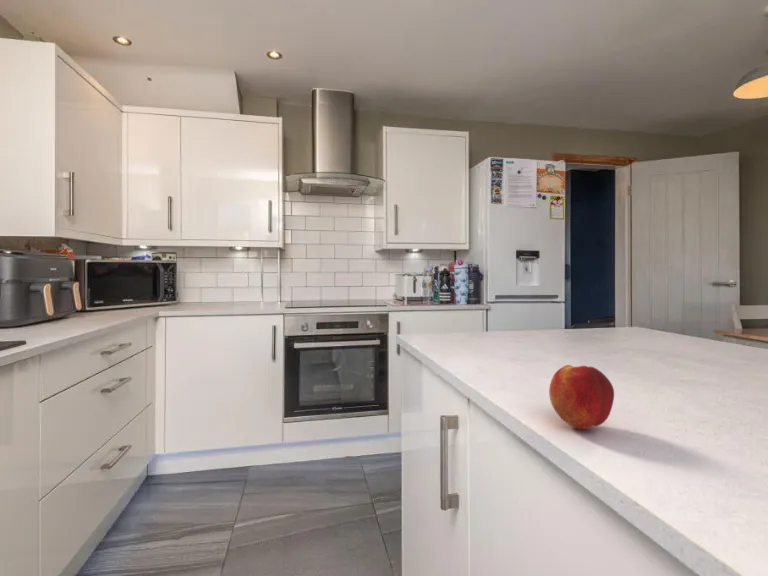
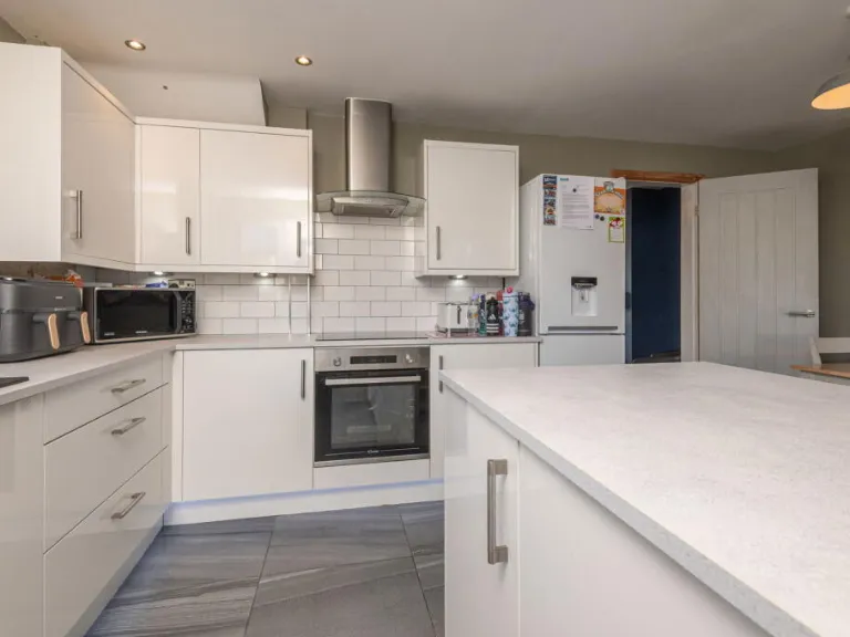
- peach [548,364,615,430]
